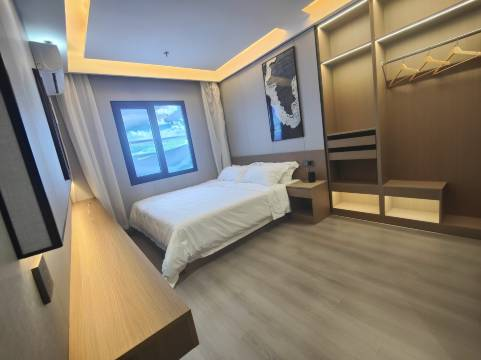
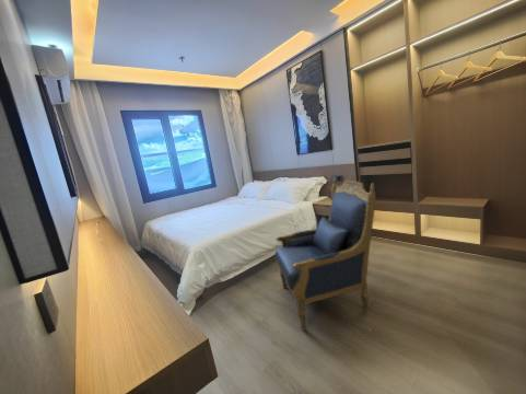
+ armchair [274,176,376,332]
